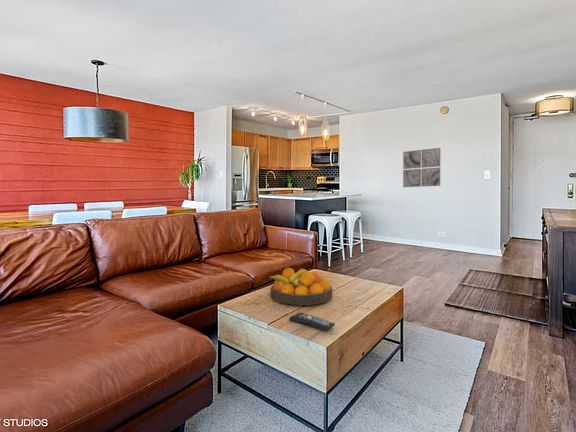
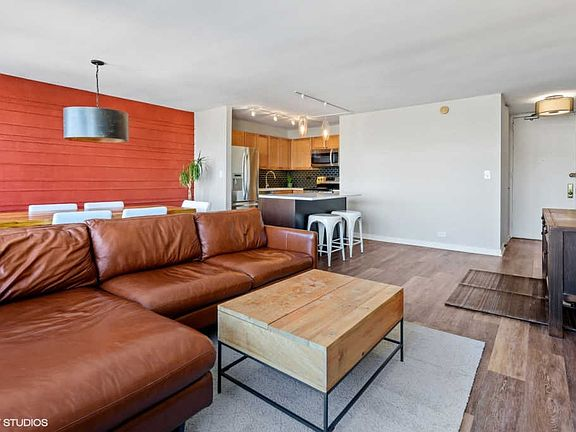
- wall art [402,147,442,188]
- fruit bowl [268,267,333,306]
- remote control [288,312,336,331]
